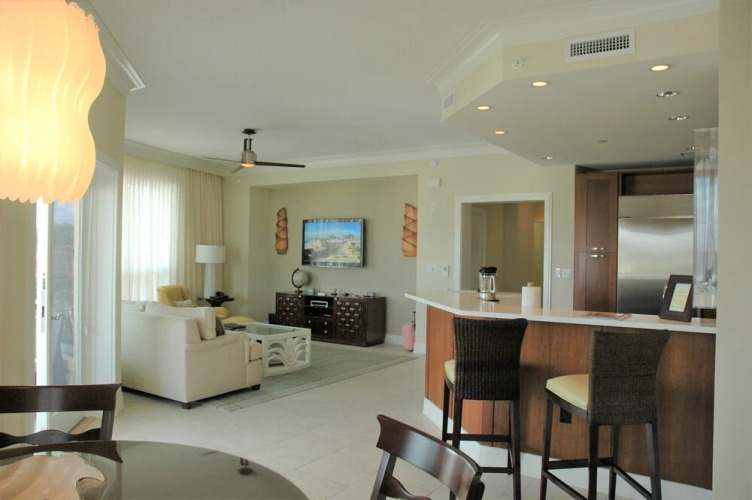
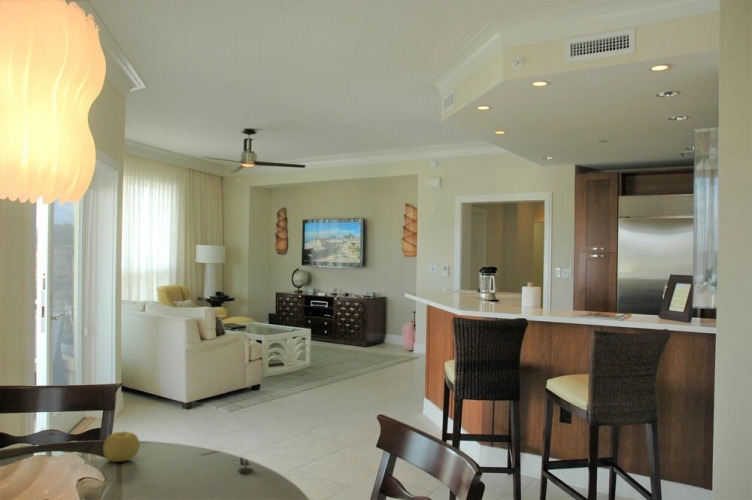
+ fruit [102,431,141,463]
